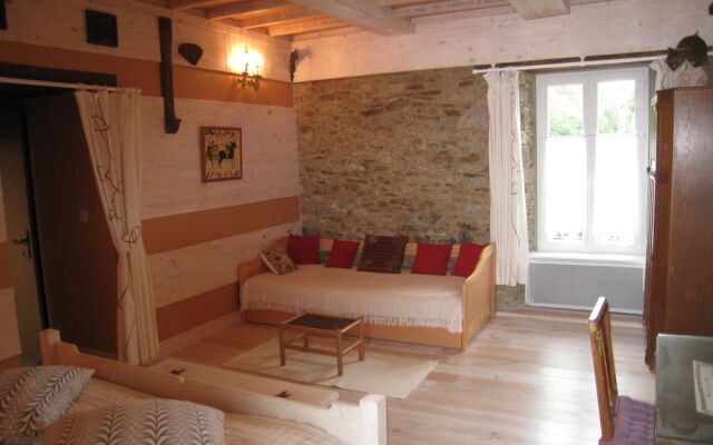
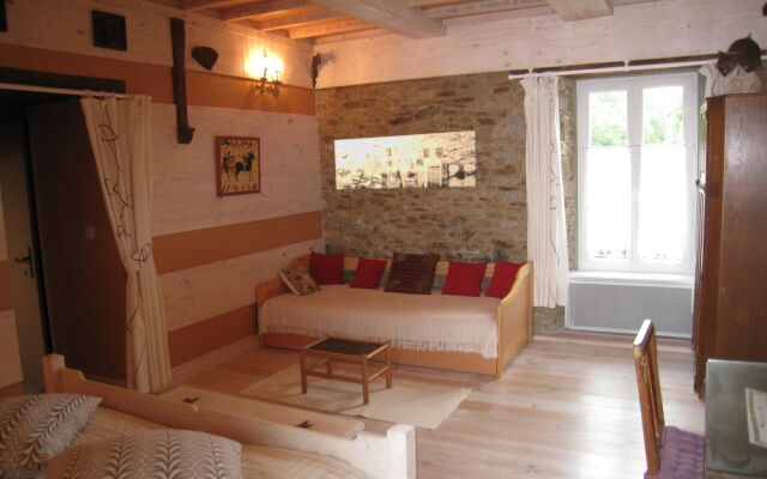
+ wall art [333,129,478,190]
